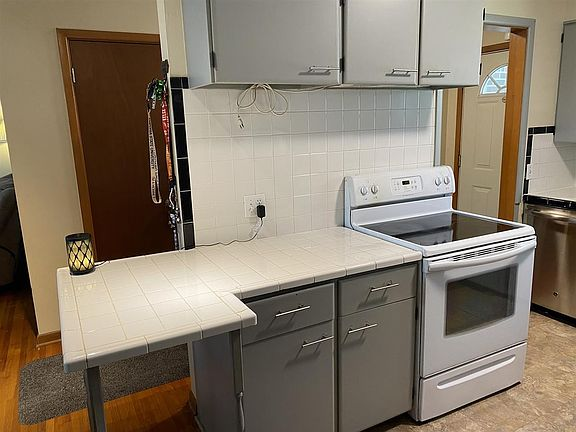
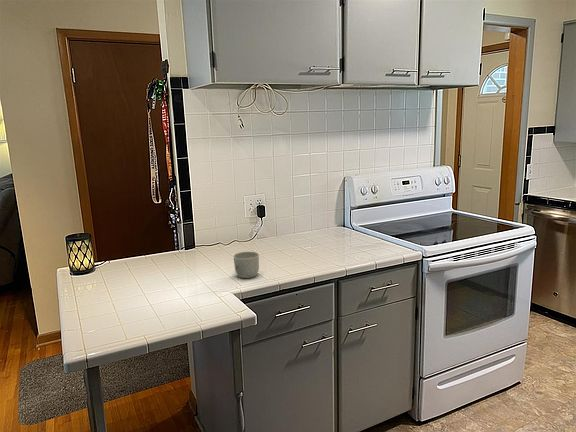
+ mug [233,251,260,279]
